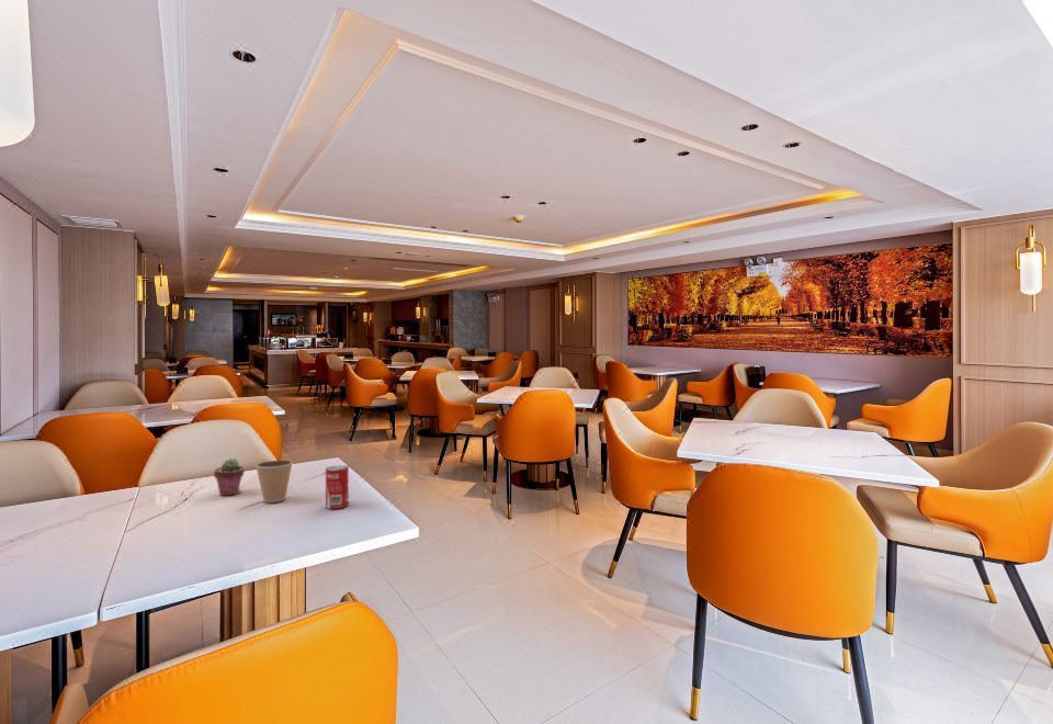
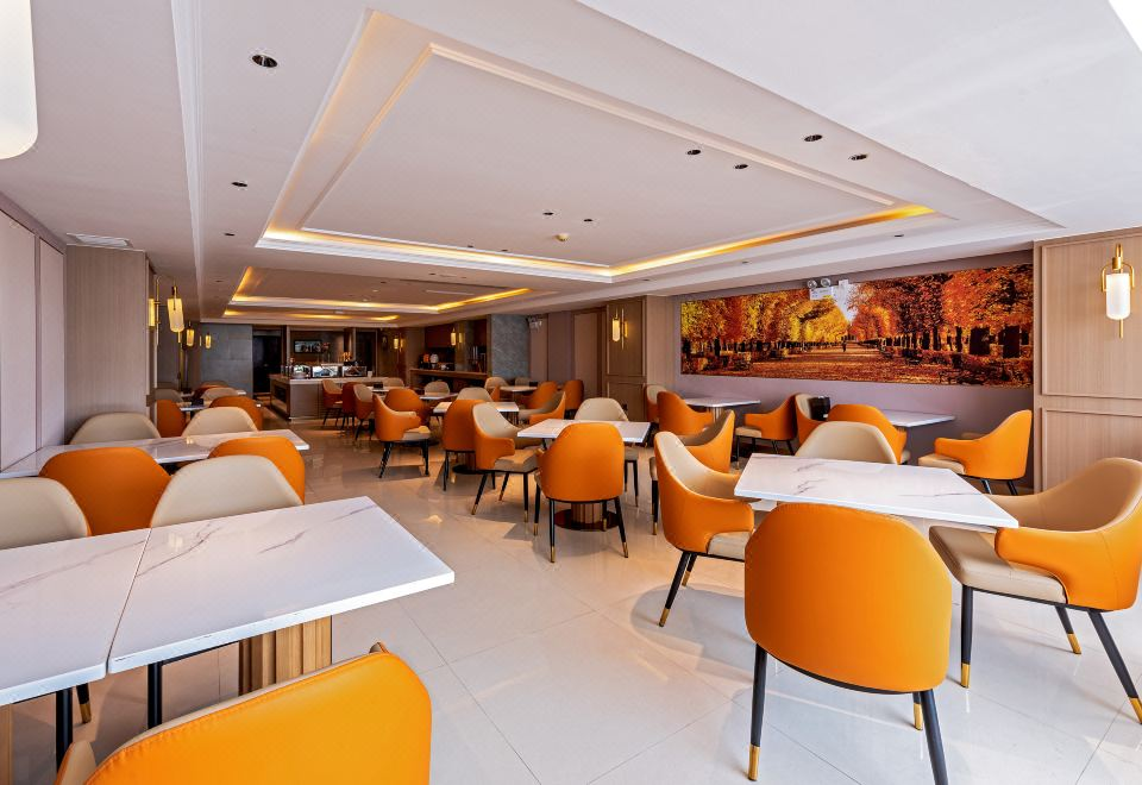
- coffee cup [254,460,293,504]
- potted succulent [213,457,246,497]
- beverage can [325,464,350,510]
